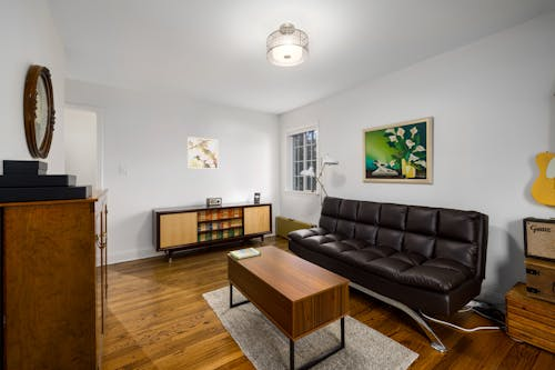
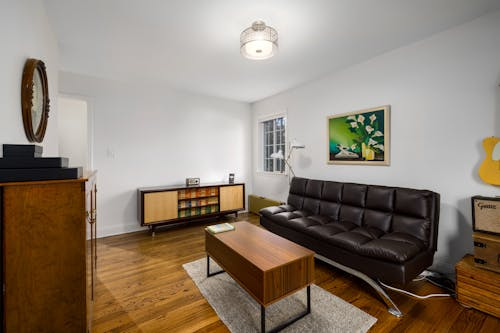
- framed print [186,136,219,170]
